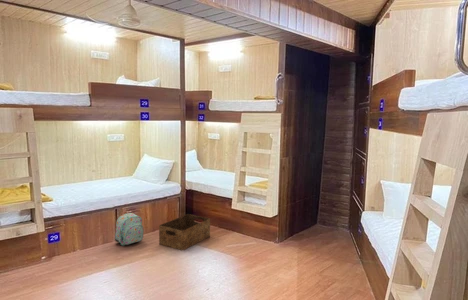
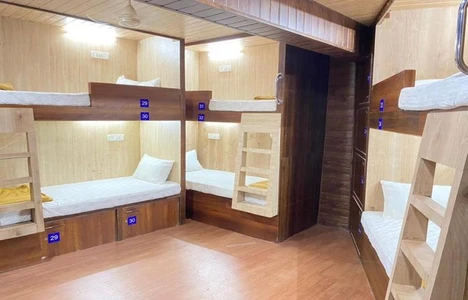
- storage basket [158,213,211,252]
- backpack [114,212,145,247]
